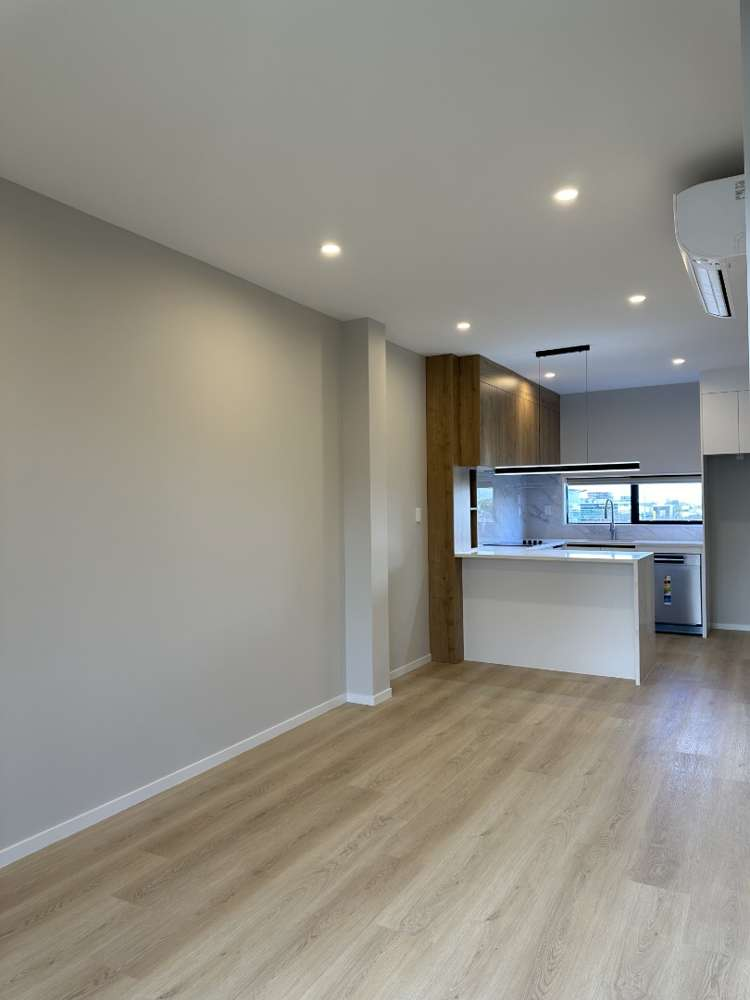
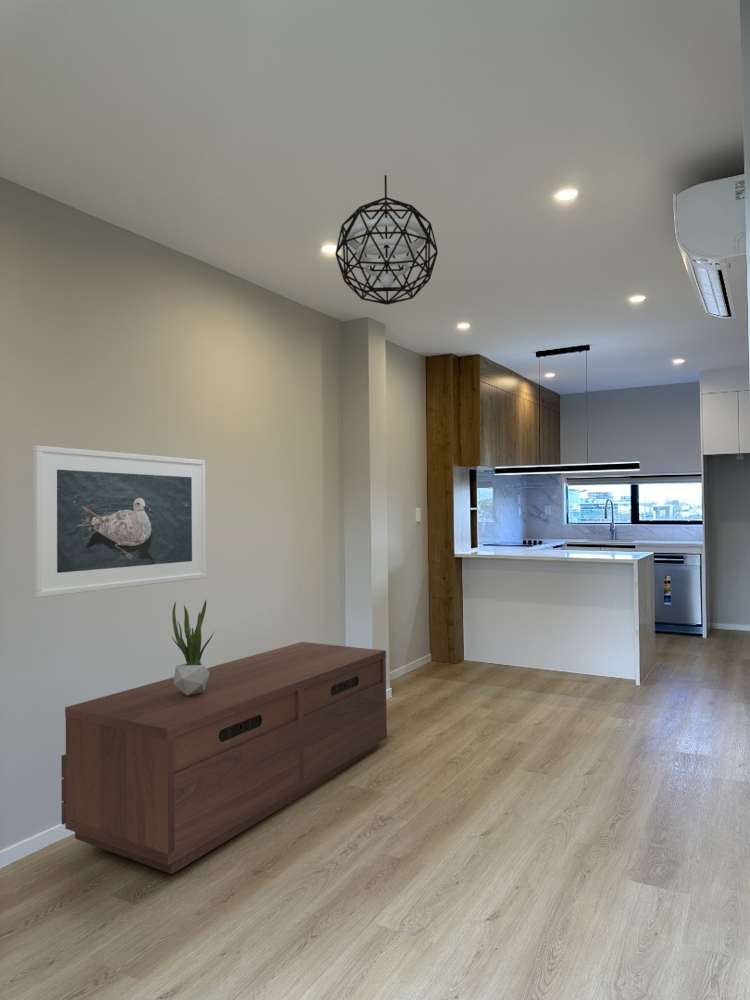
+ pendant light [335,174,439,306]
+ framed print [33,444,207,599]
+ potted plant [171,599,215,696]
+ tv stand [60,641,388,875]
